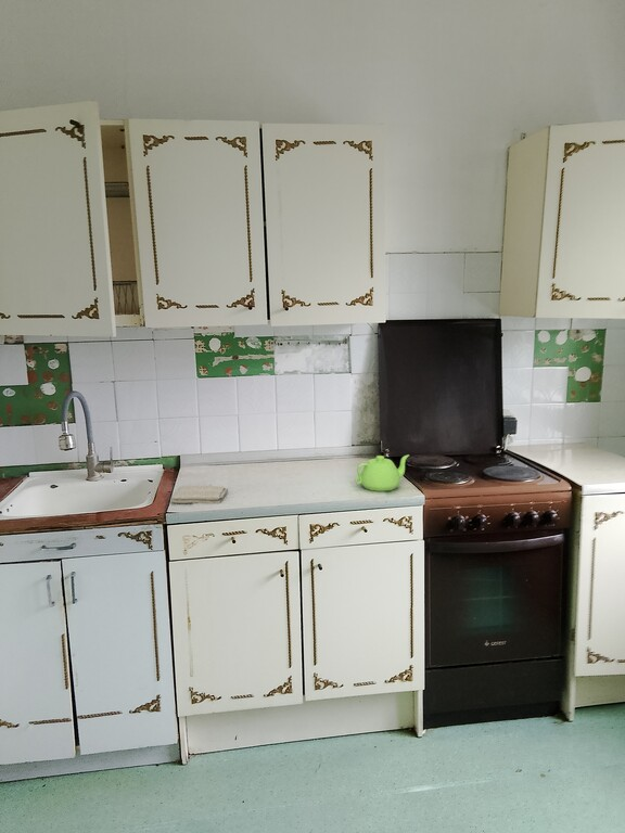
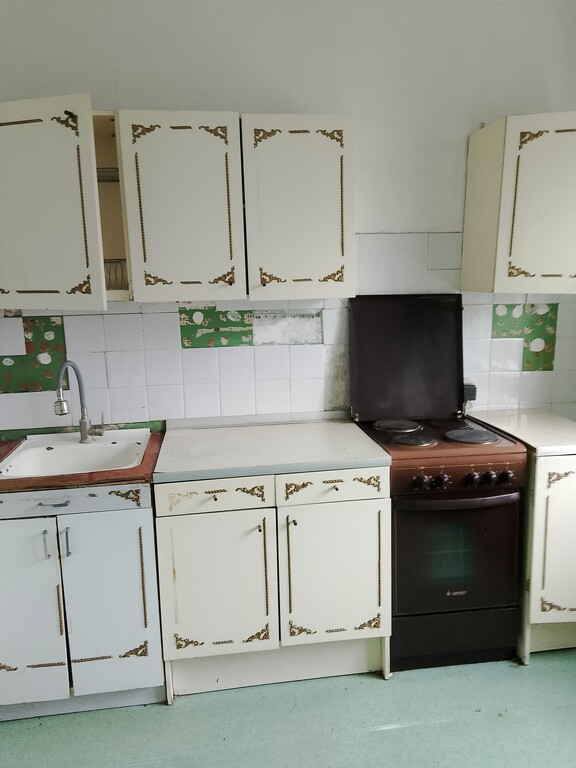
- teapot [354,453,410,492]
- washcloth [169,484,229,504]
